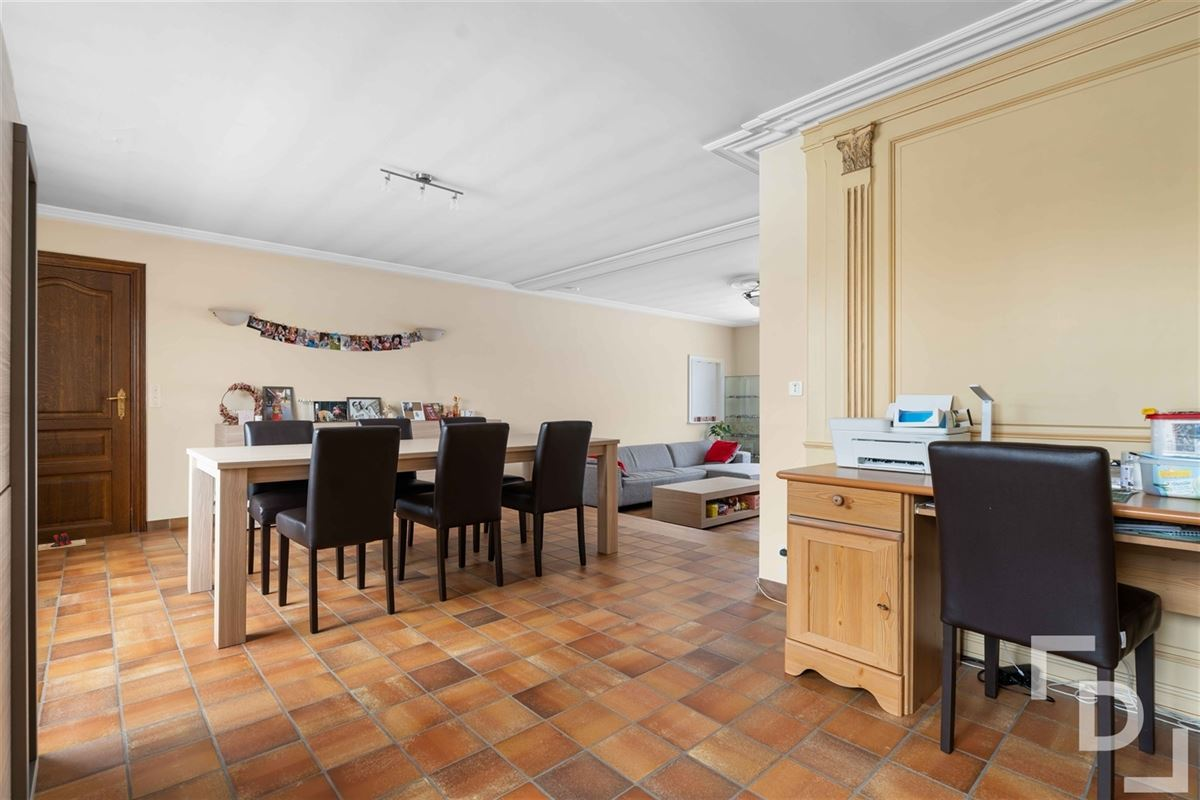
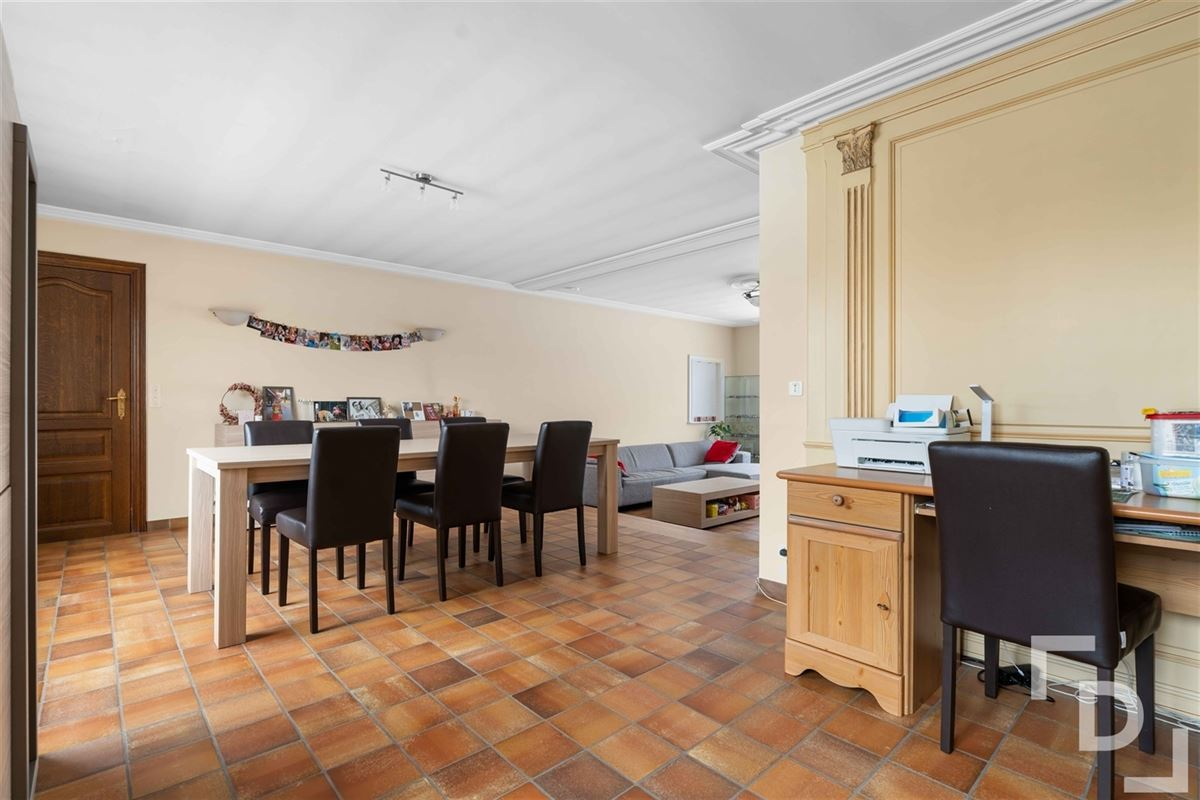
- slippers [37,532,87,552]
